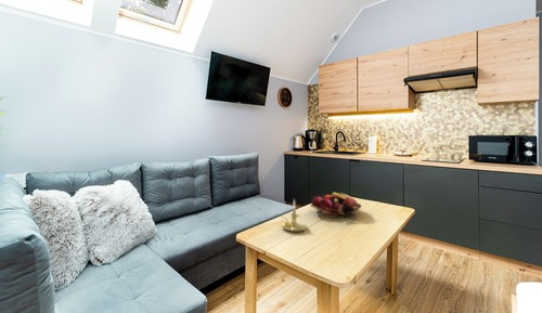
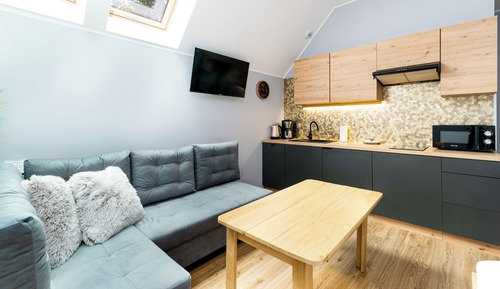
- fruit basket [309,192,362,219]
- candle holder [279,198,308,233]
